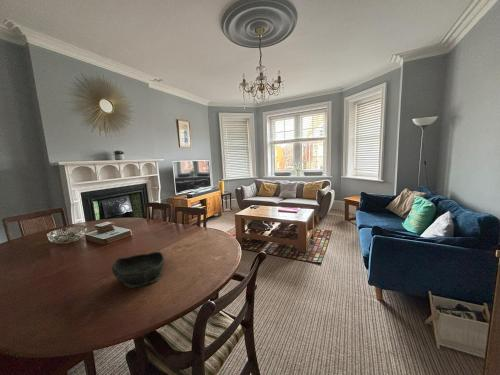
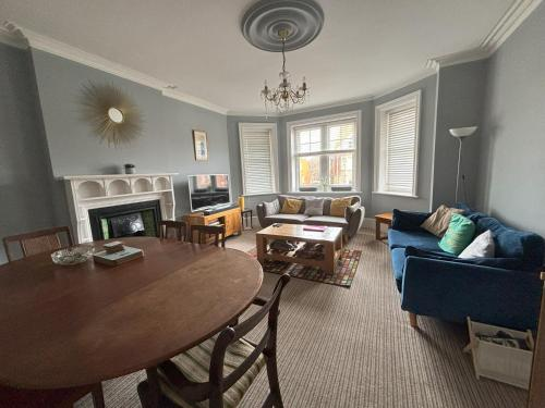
- bowl [111,251,166,289]
